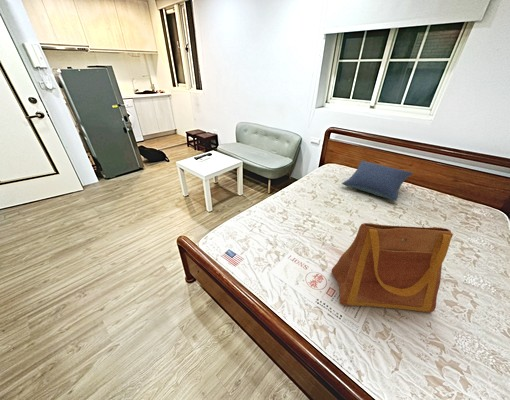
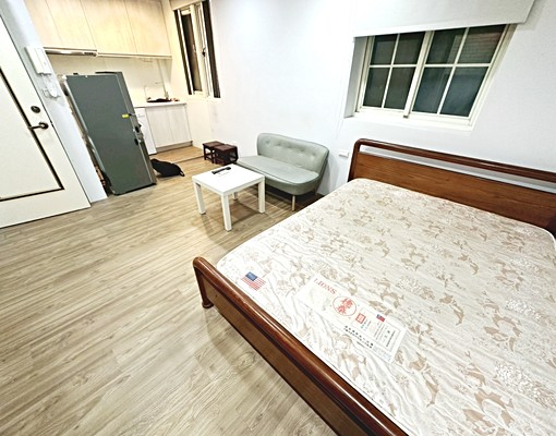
- pillow [341,160,414,202]
- tote bag [330,222,454,313]
